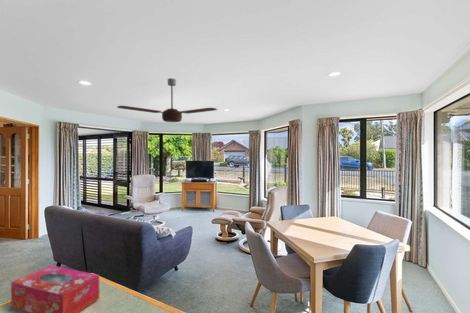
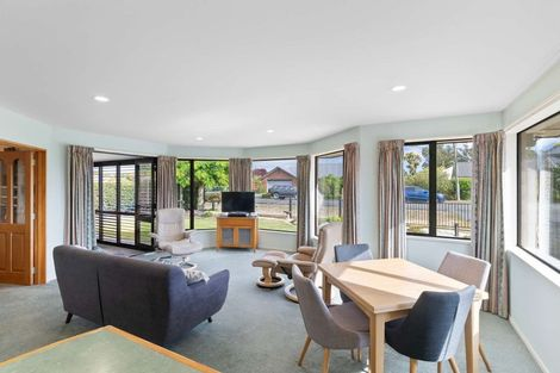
- ceiling fan [116,77,218,123]
- tissue box [10,264,100,313]
